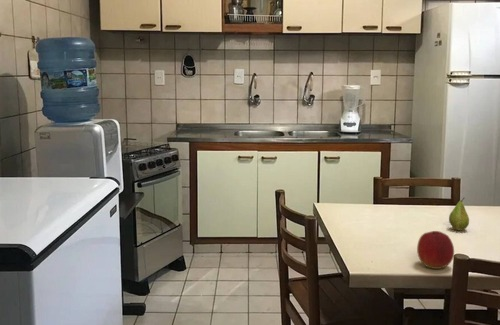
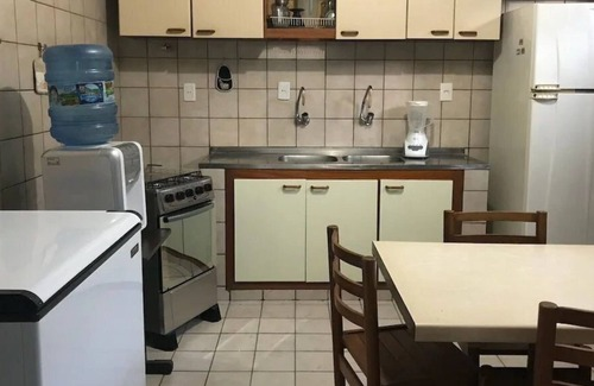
- fruit [448,197,470,232]
- apple [416,230,455,270]
